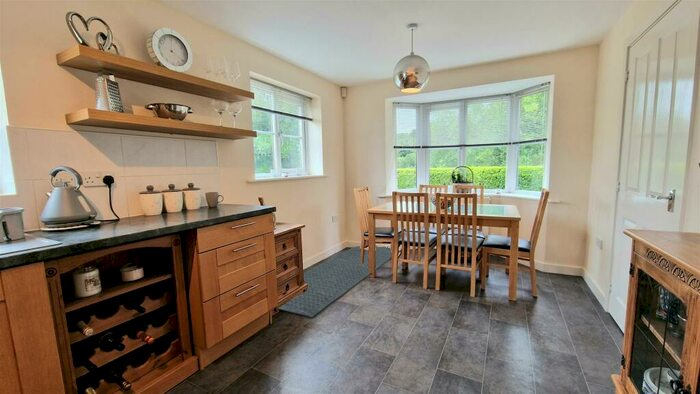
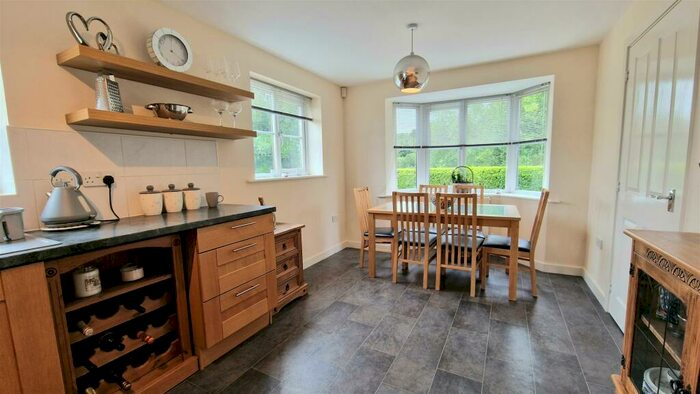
- rug [278,245,392,318]
